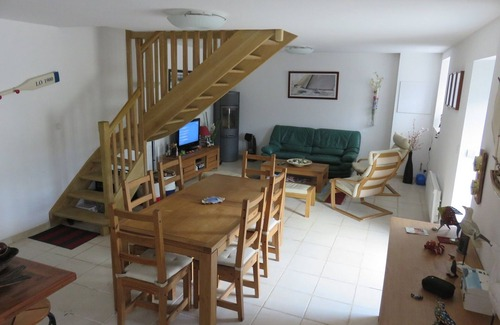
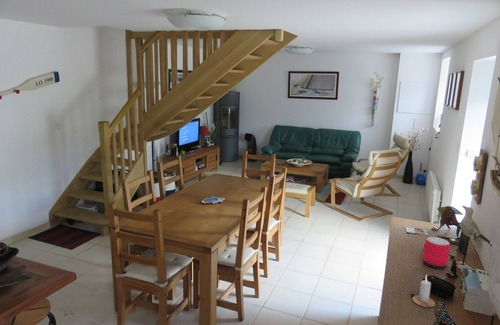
+ candle [411,273,436,308]
+ speaker [422,236,451,270]
